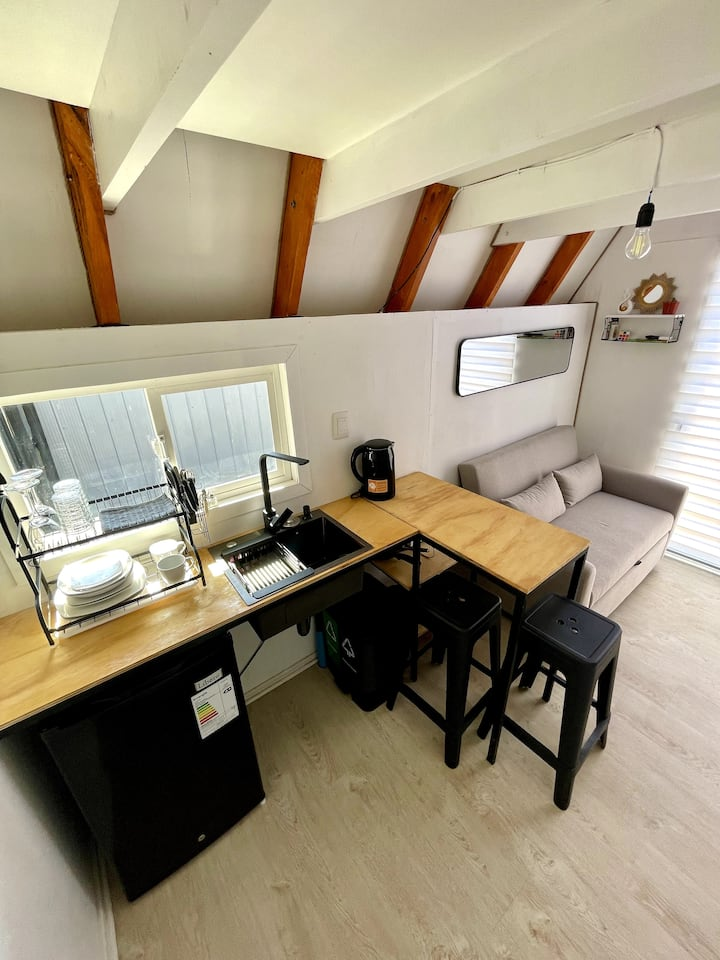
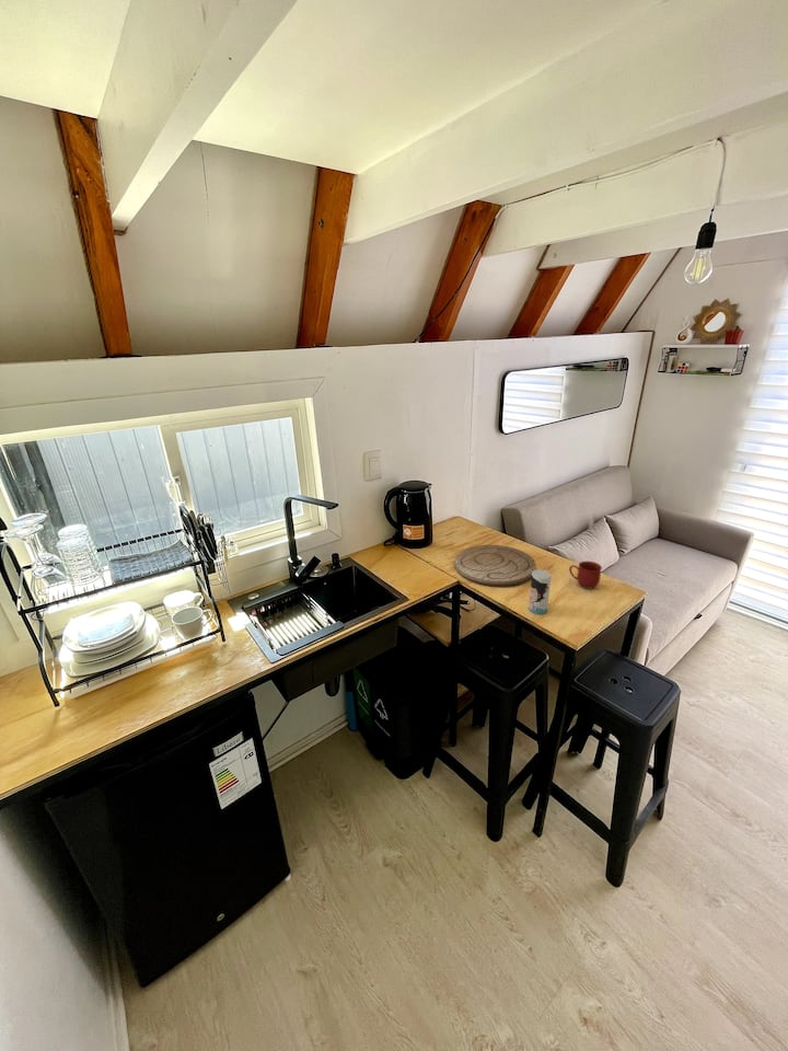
+ mug [568,561,603,590]
+ cup [528,568,552,615]
+ cutting board [454,544,536,588]
